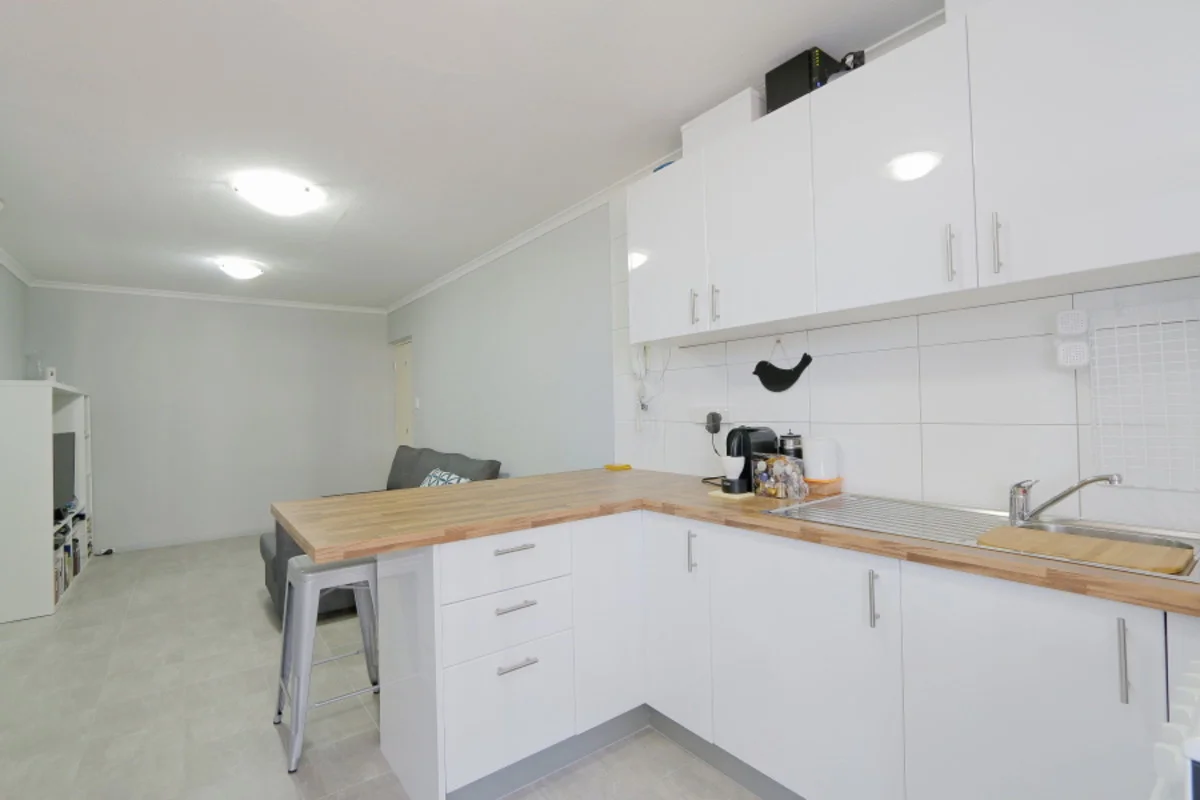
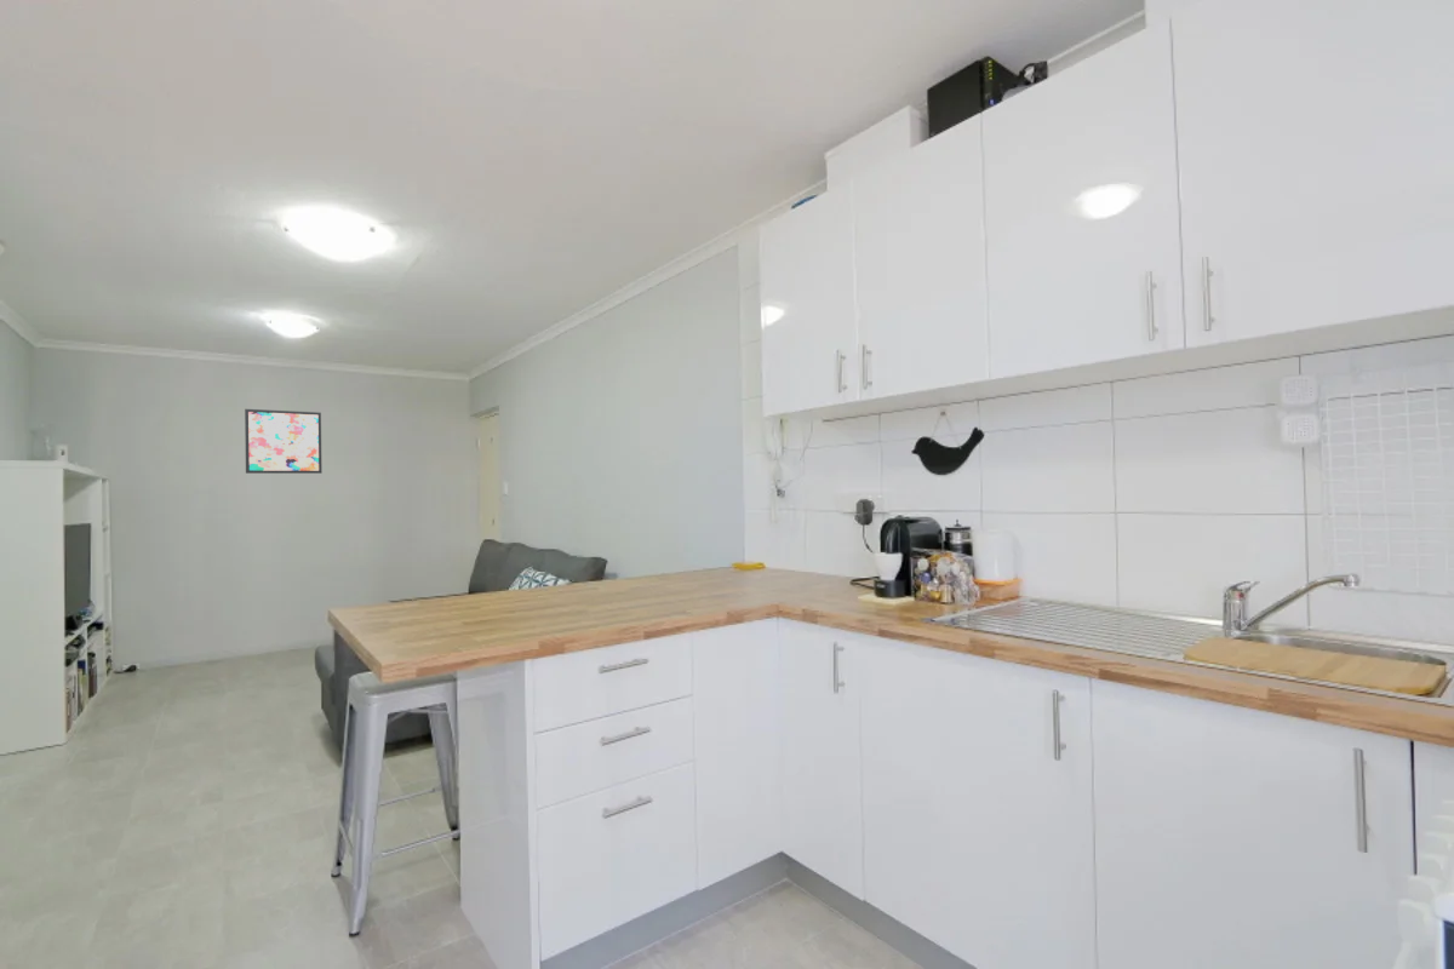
+ wall art [244,408,324,475]
